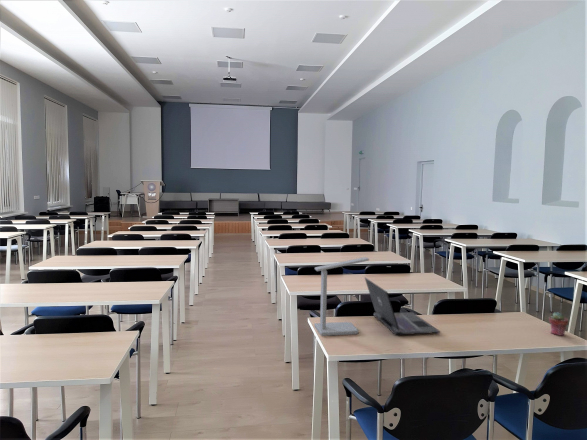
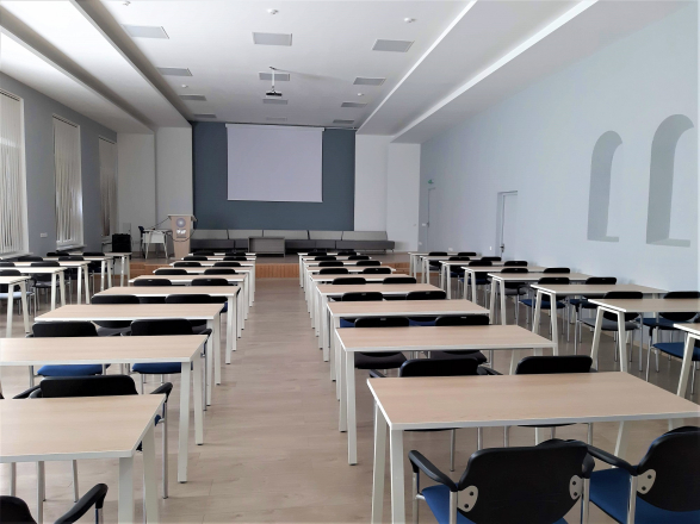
- potted succulent [548,311,569,337]
- desk lamp [313,256,370,337]
- laptop [364,277,442,336]
